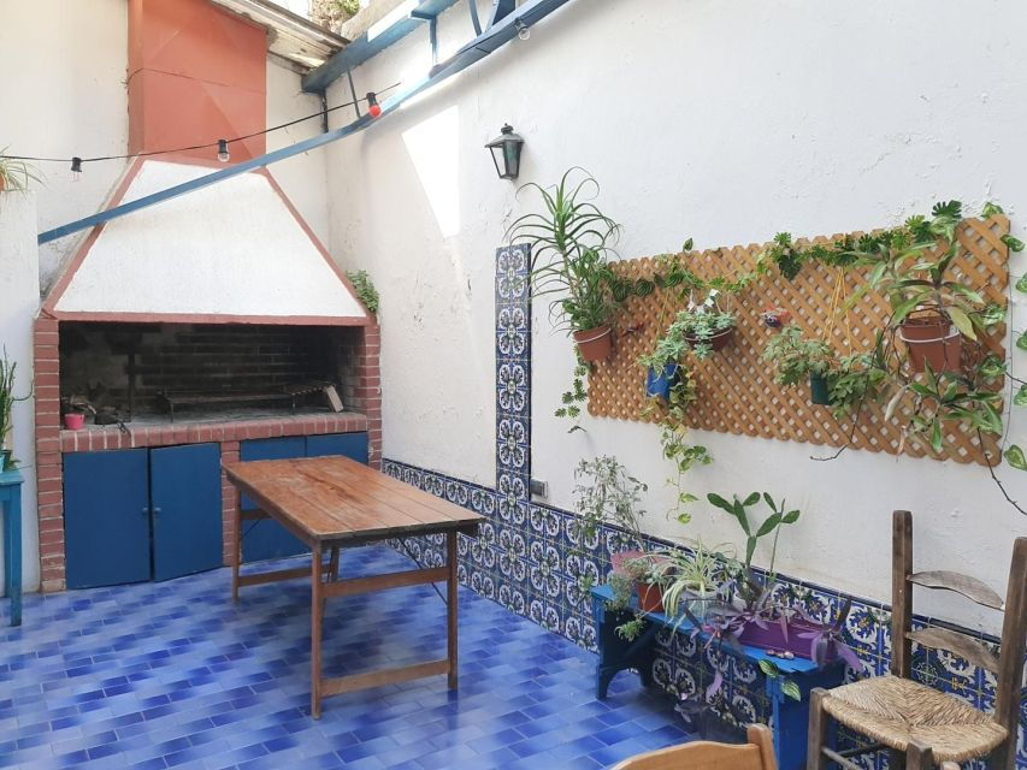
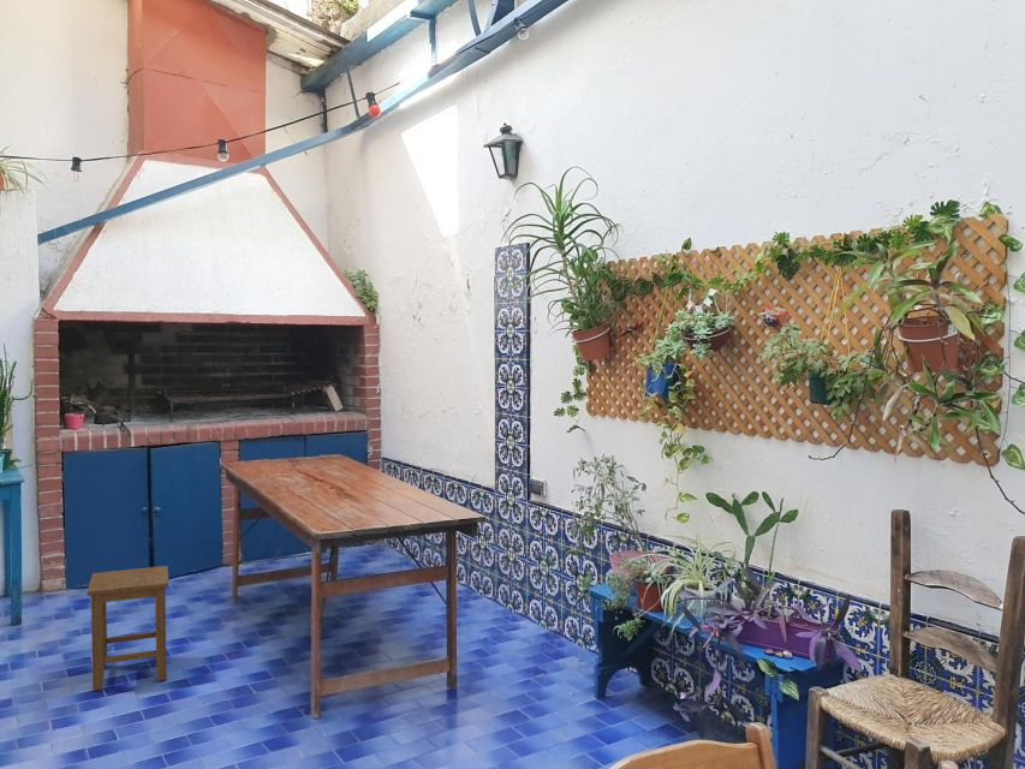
+ stool [85,565,169,692]
